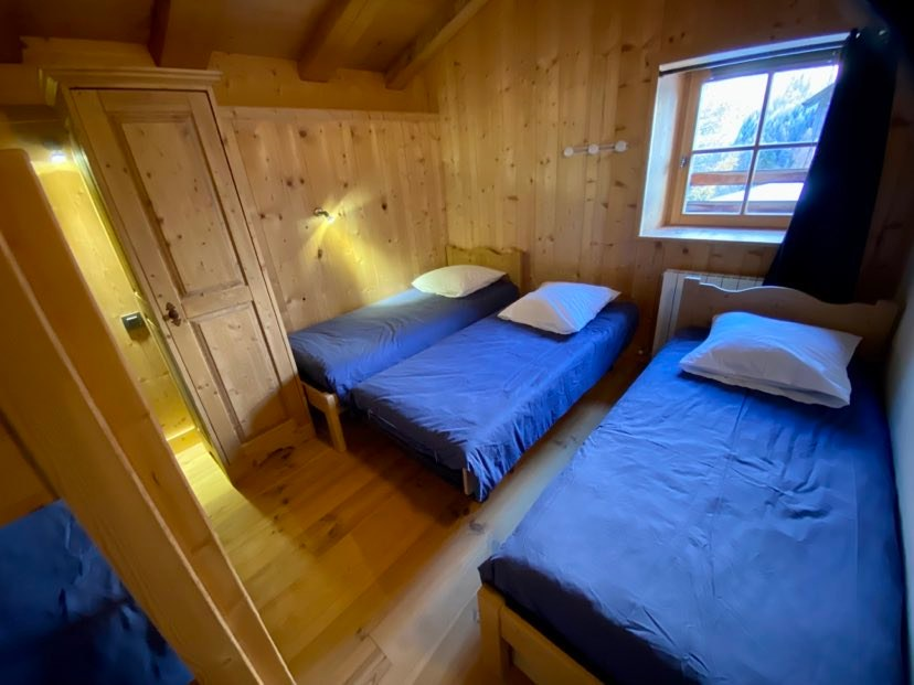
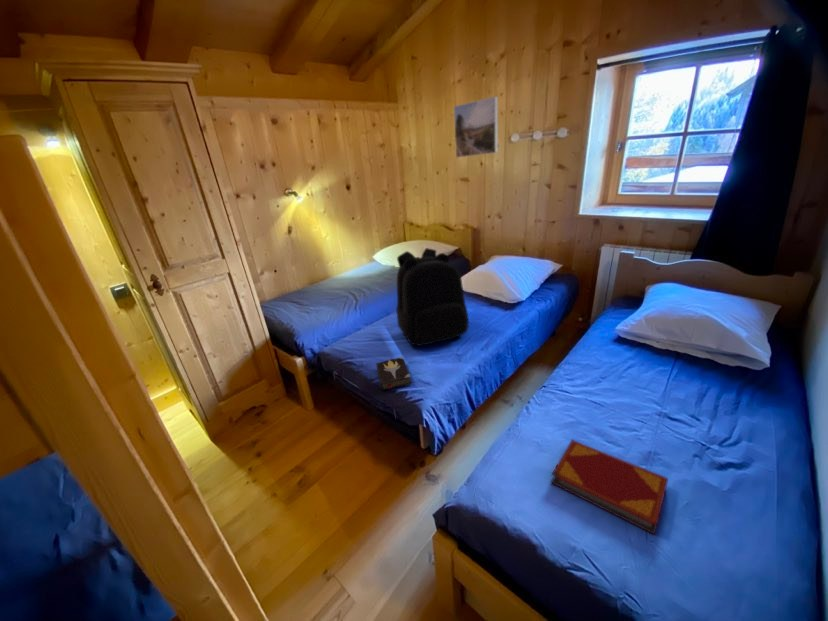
+ hardback book [375,356,413,392]
+ backpack [395,247,470,347]
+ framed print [453,95,499,159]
+ hardback book [550,439,669,535]
